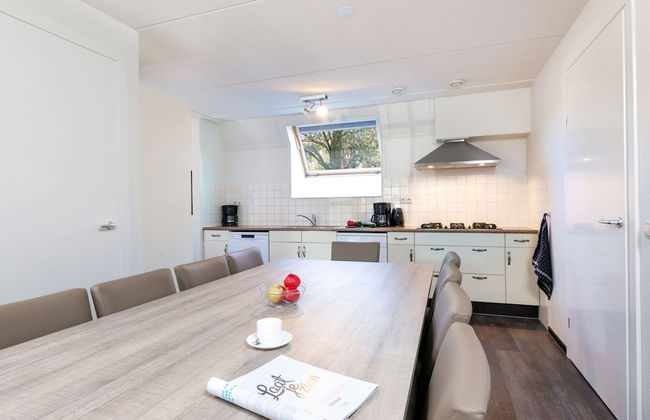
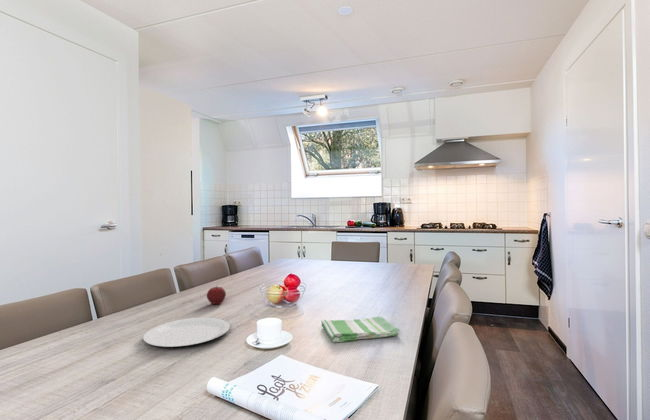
+ plate [142,317,231,348]
+ dish towel [320,316,401,344]
+ apple [206,286,227,306]
